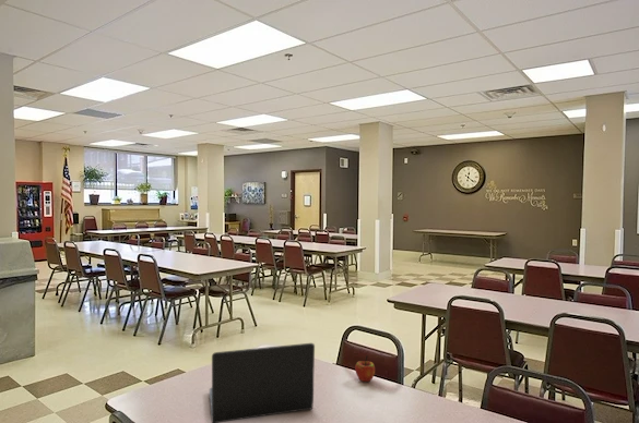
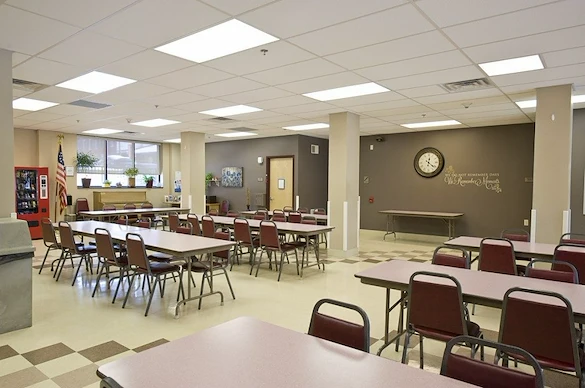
- apple [354,354,376,383]
- laptop [209,342,316,423]
